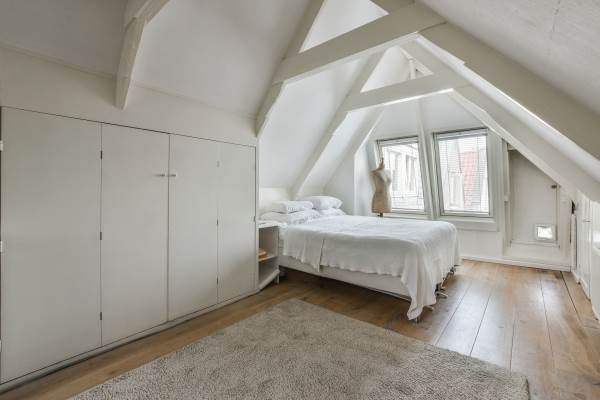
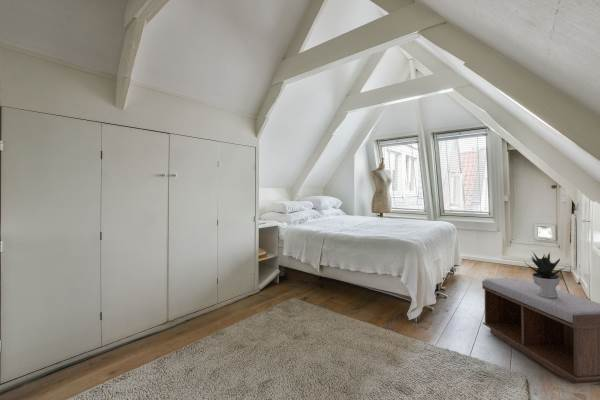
+ bench [481,277,600,385]
+ potted plant [523,251,566,298]
